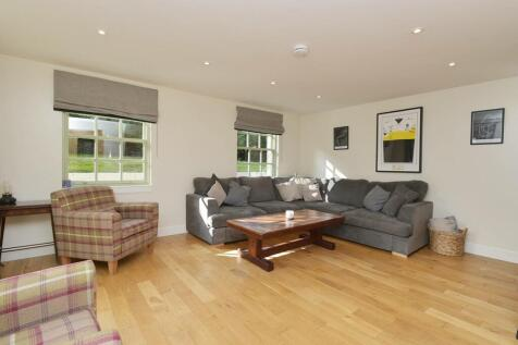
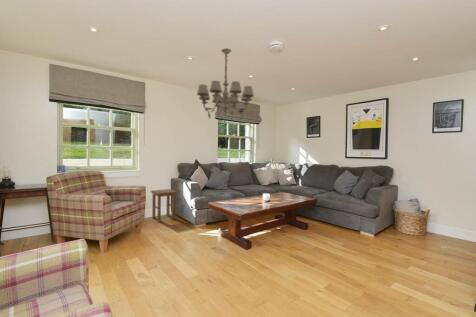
+ stool [150,188,178,223]
+ chandelier [196,47,255,123]
